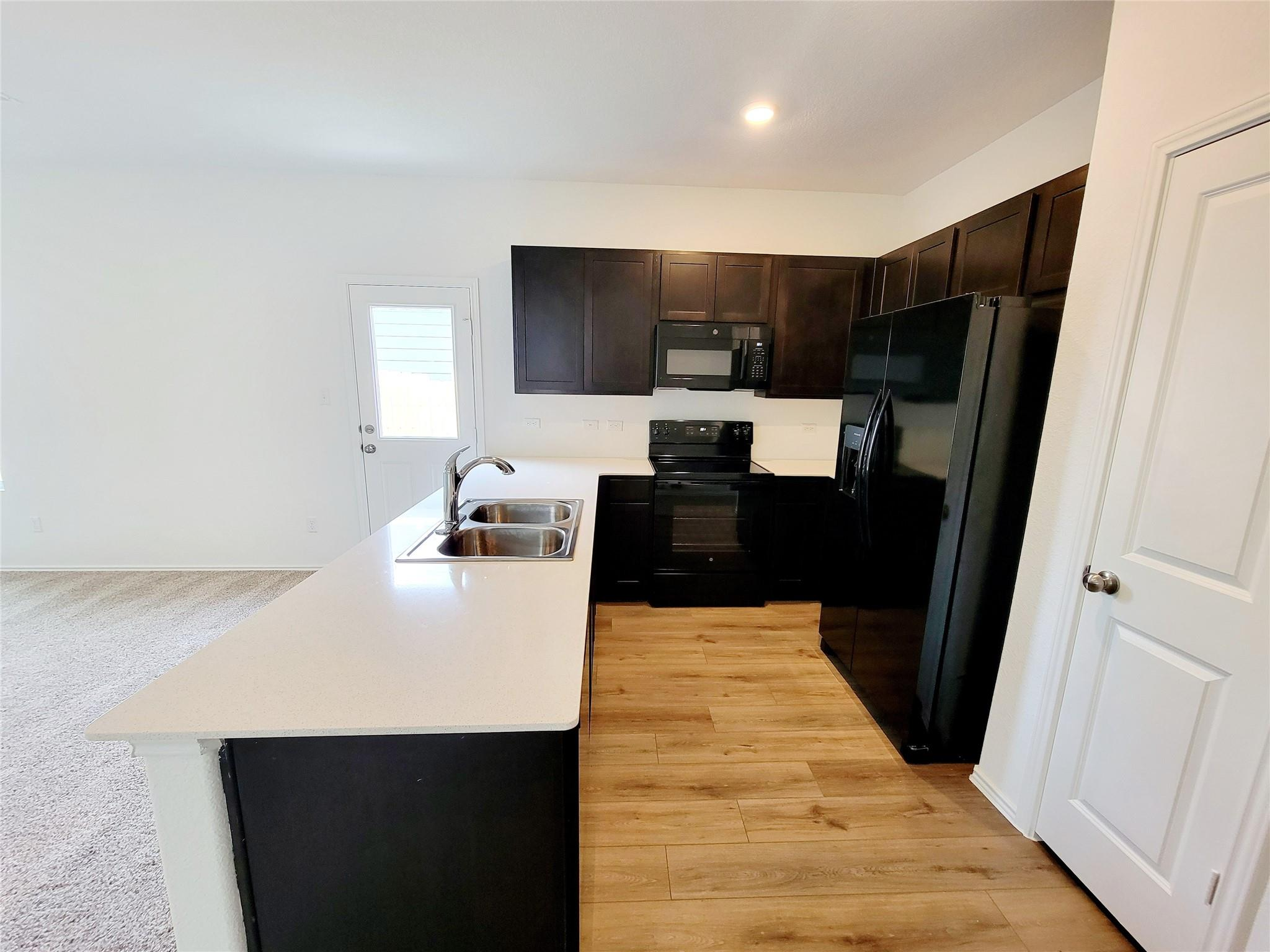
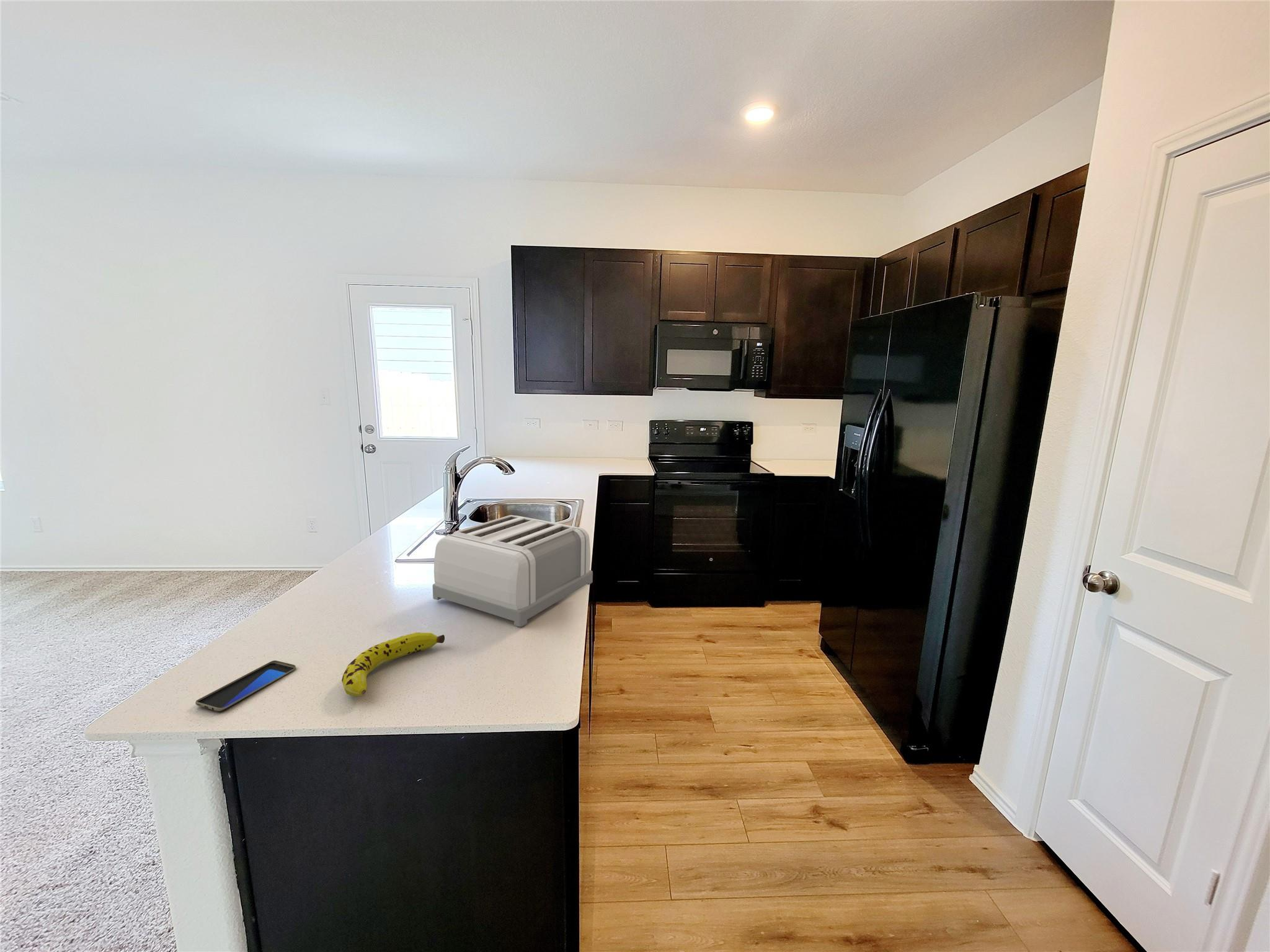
+ fruit [341,632,445,697]
+ toaster [432,514,593,627]
+ smartphone [195,660,296,712]
